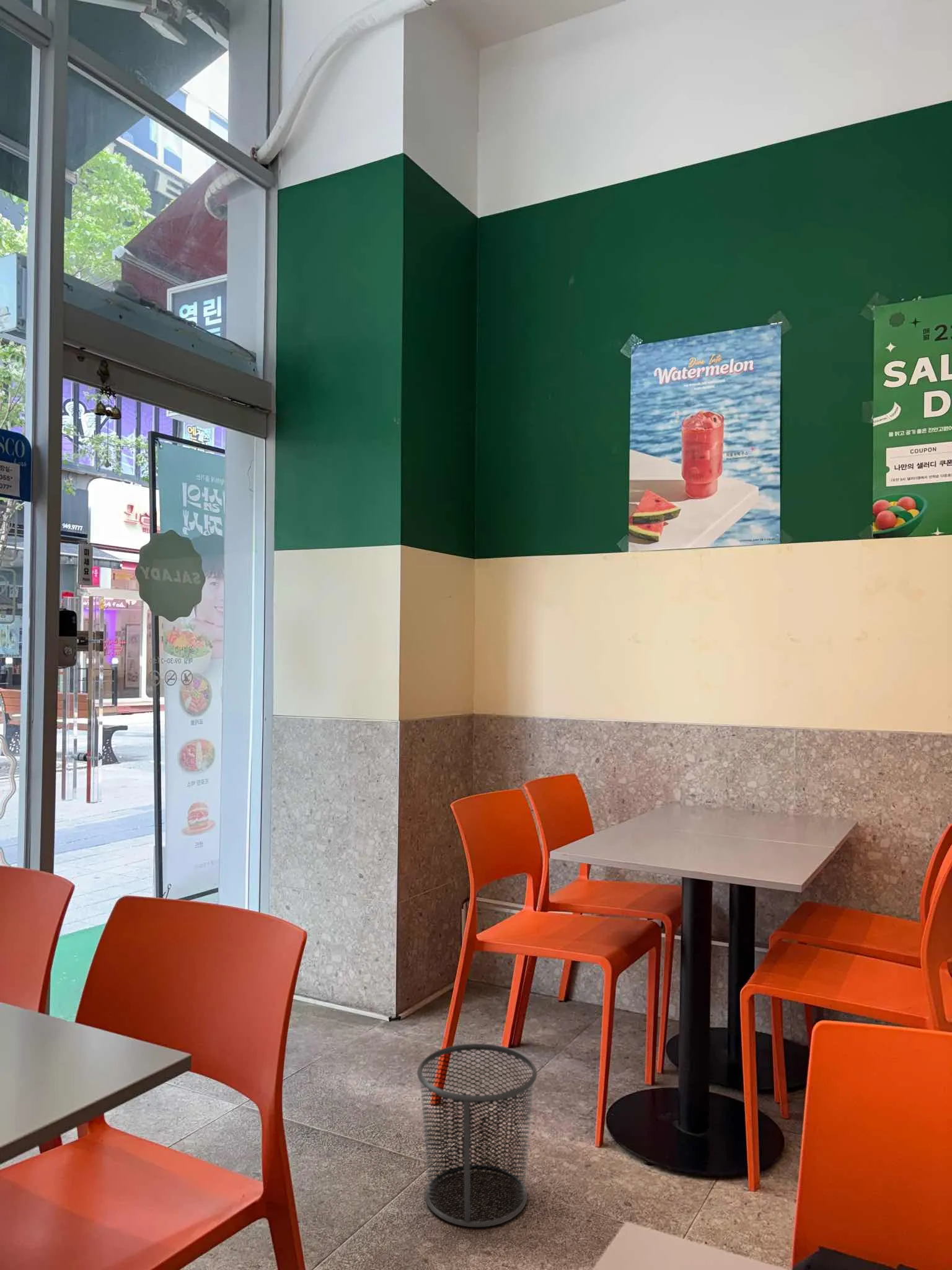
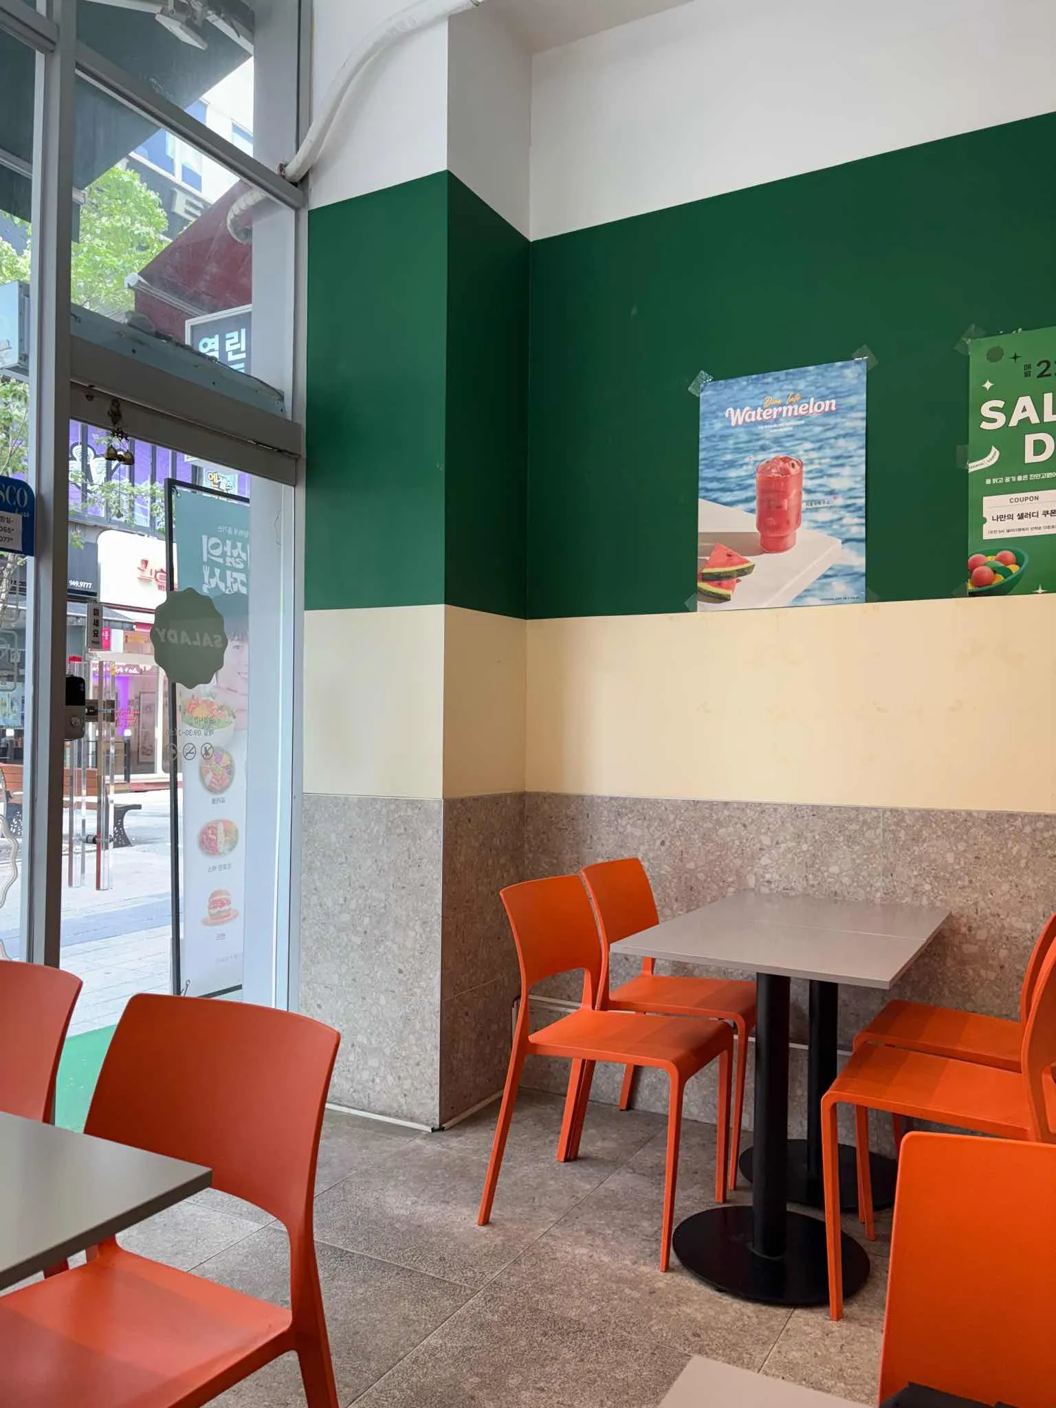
- trash can [417,1043,538,1228]
